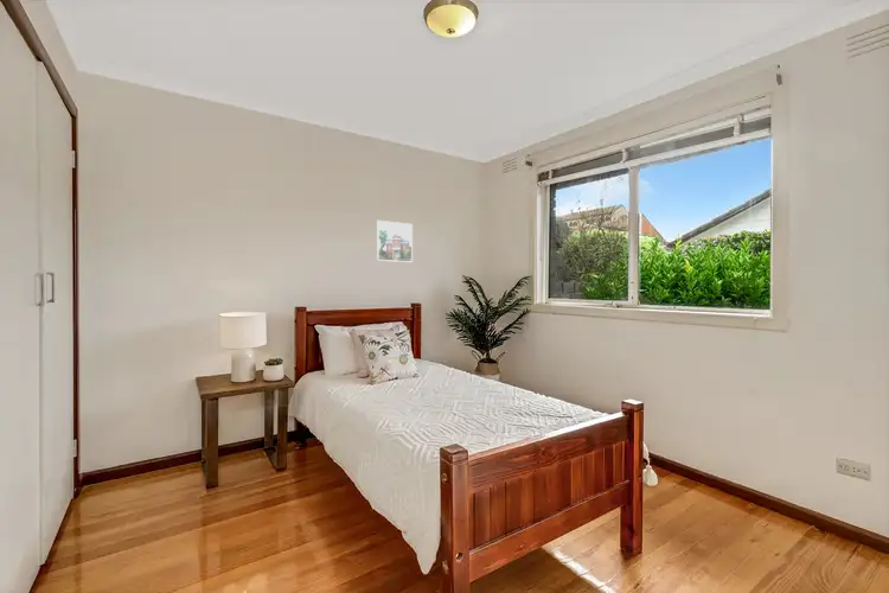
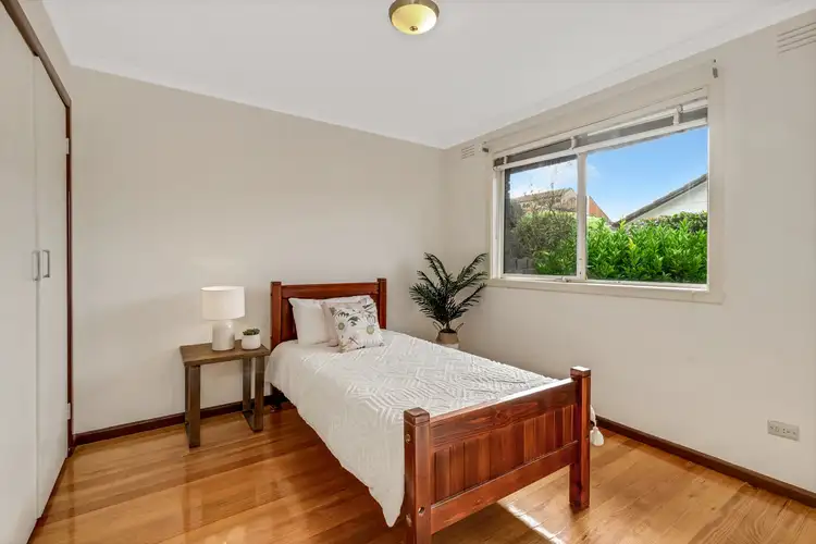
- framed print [376,219,414,263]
